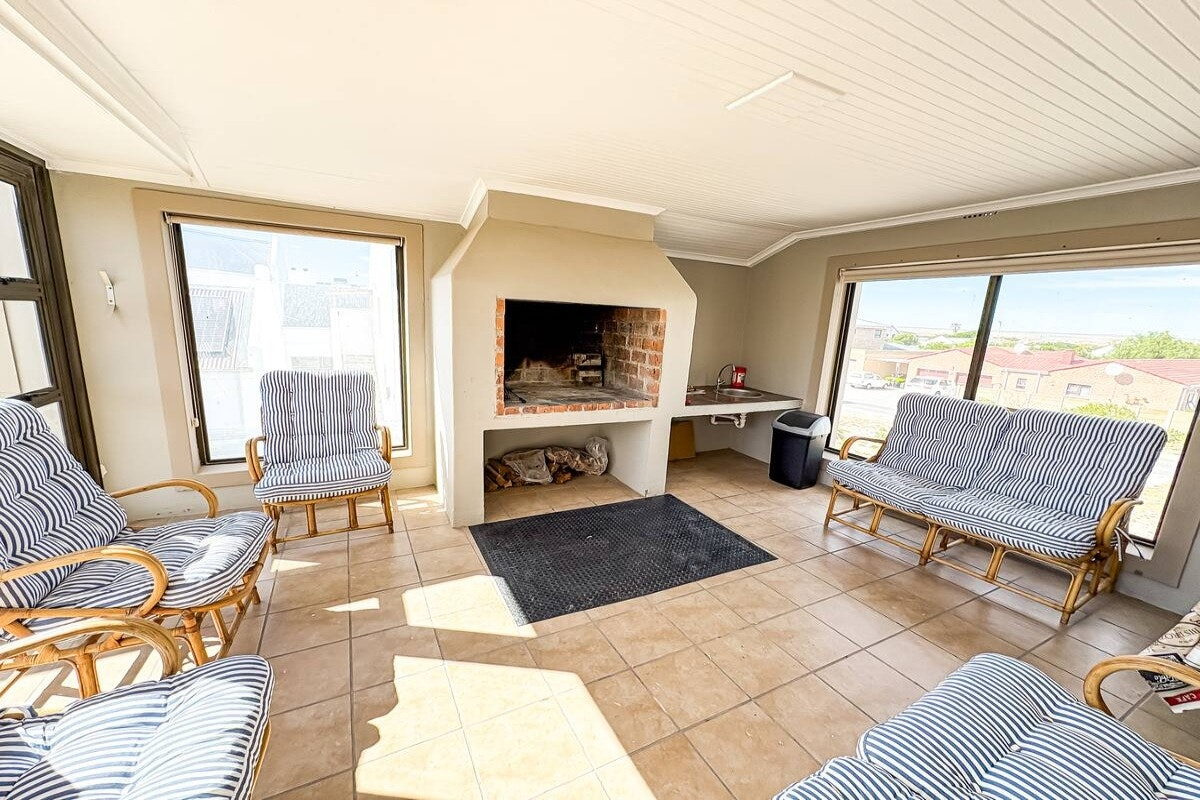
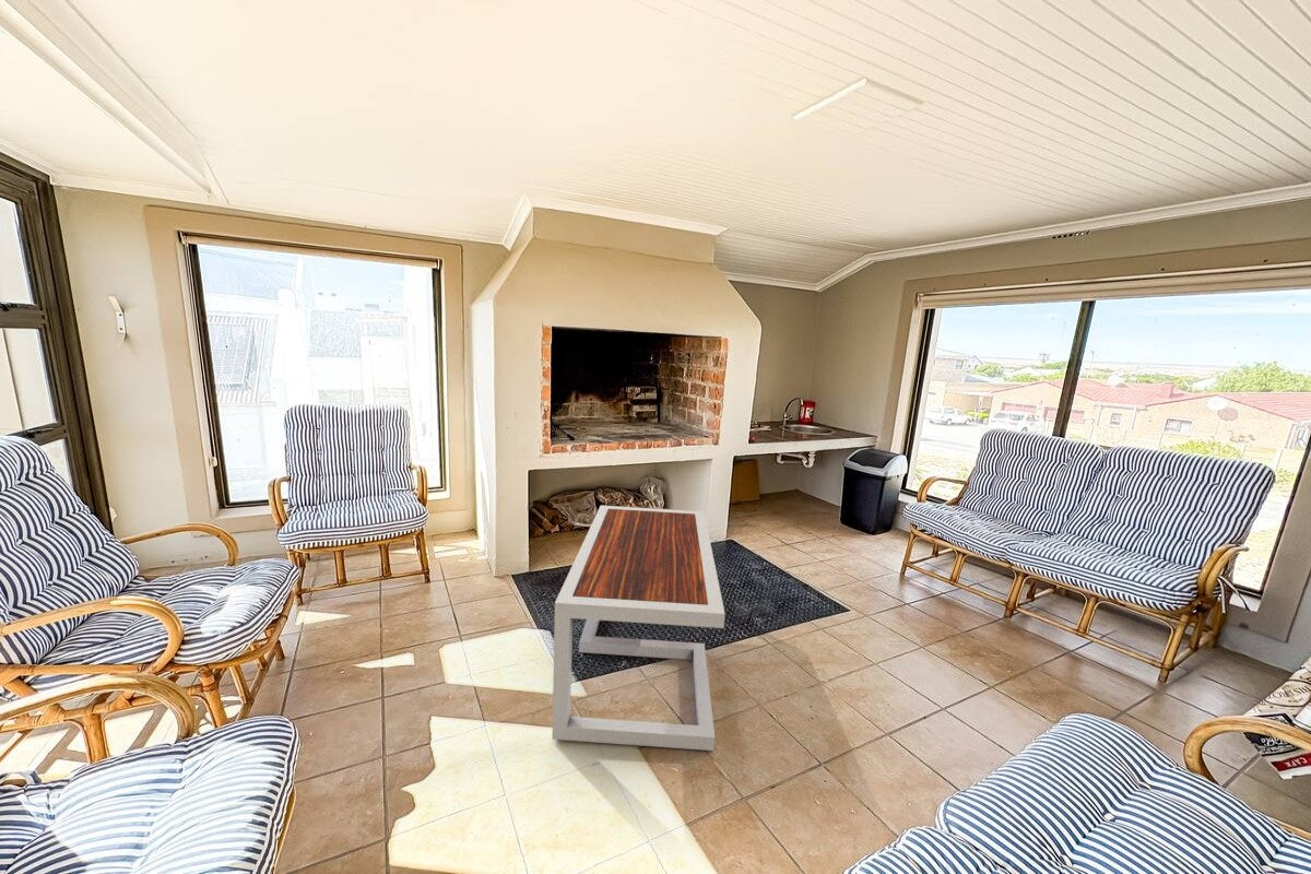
+ coffee table [551,505,725,752]
